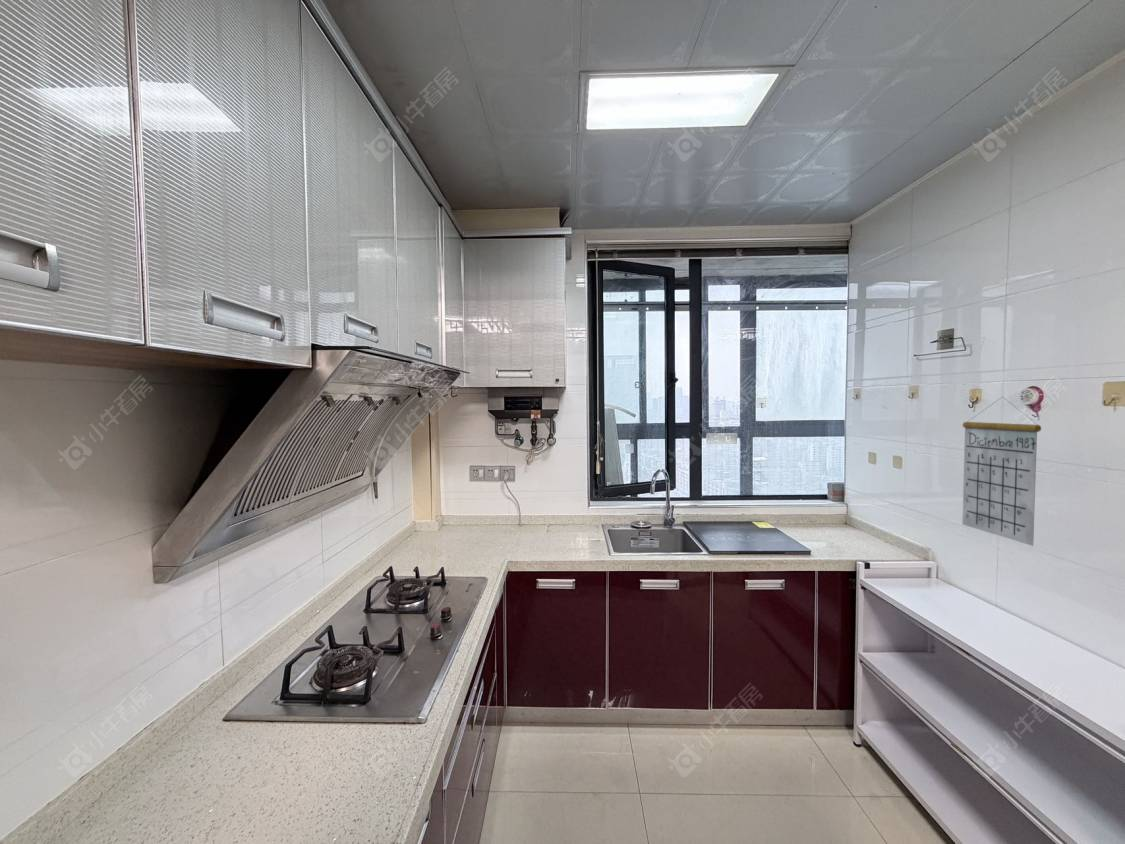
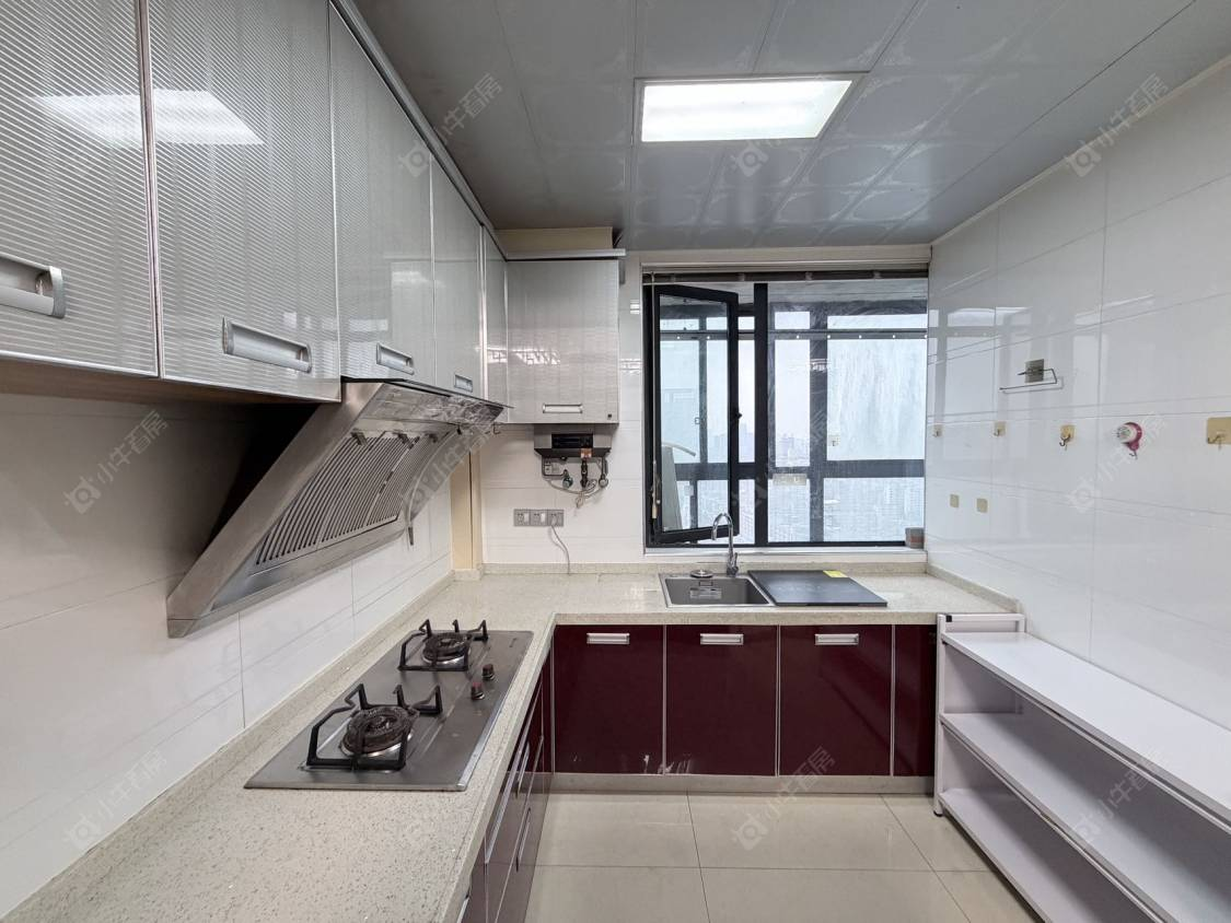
- calendar [961,396,1042,547]
